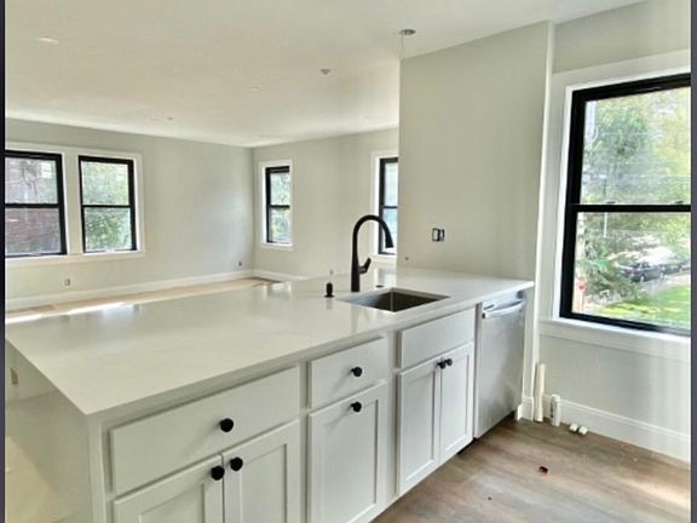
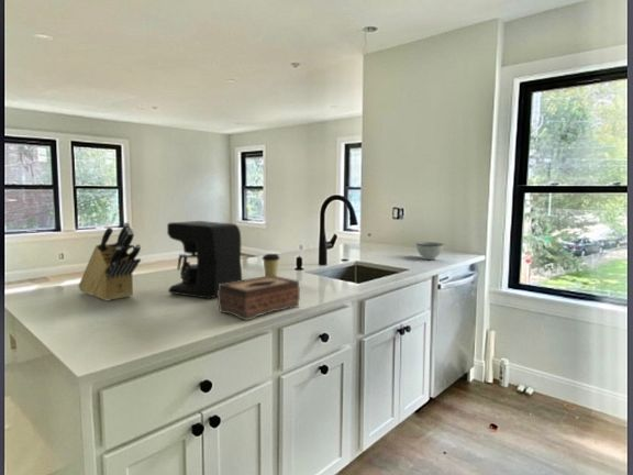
+ tissue box [216,275,301,321]
+ coffee cup [260,253,281,277]
+ knife block [78,221,142,301]
+ bowl [415,241,445,261]
+ coffee maker [166,220,243,300]
